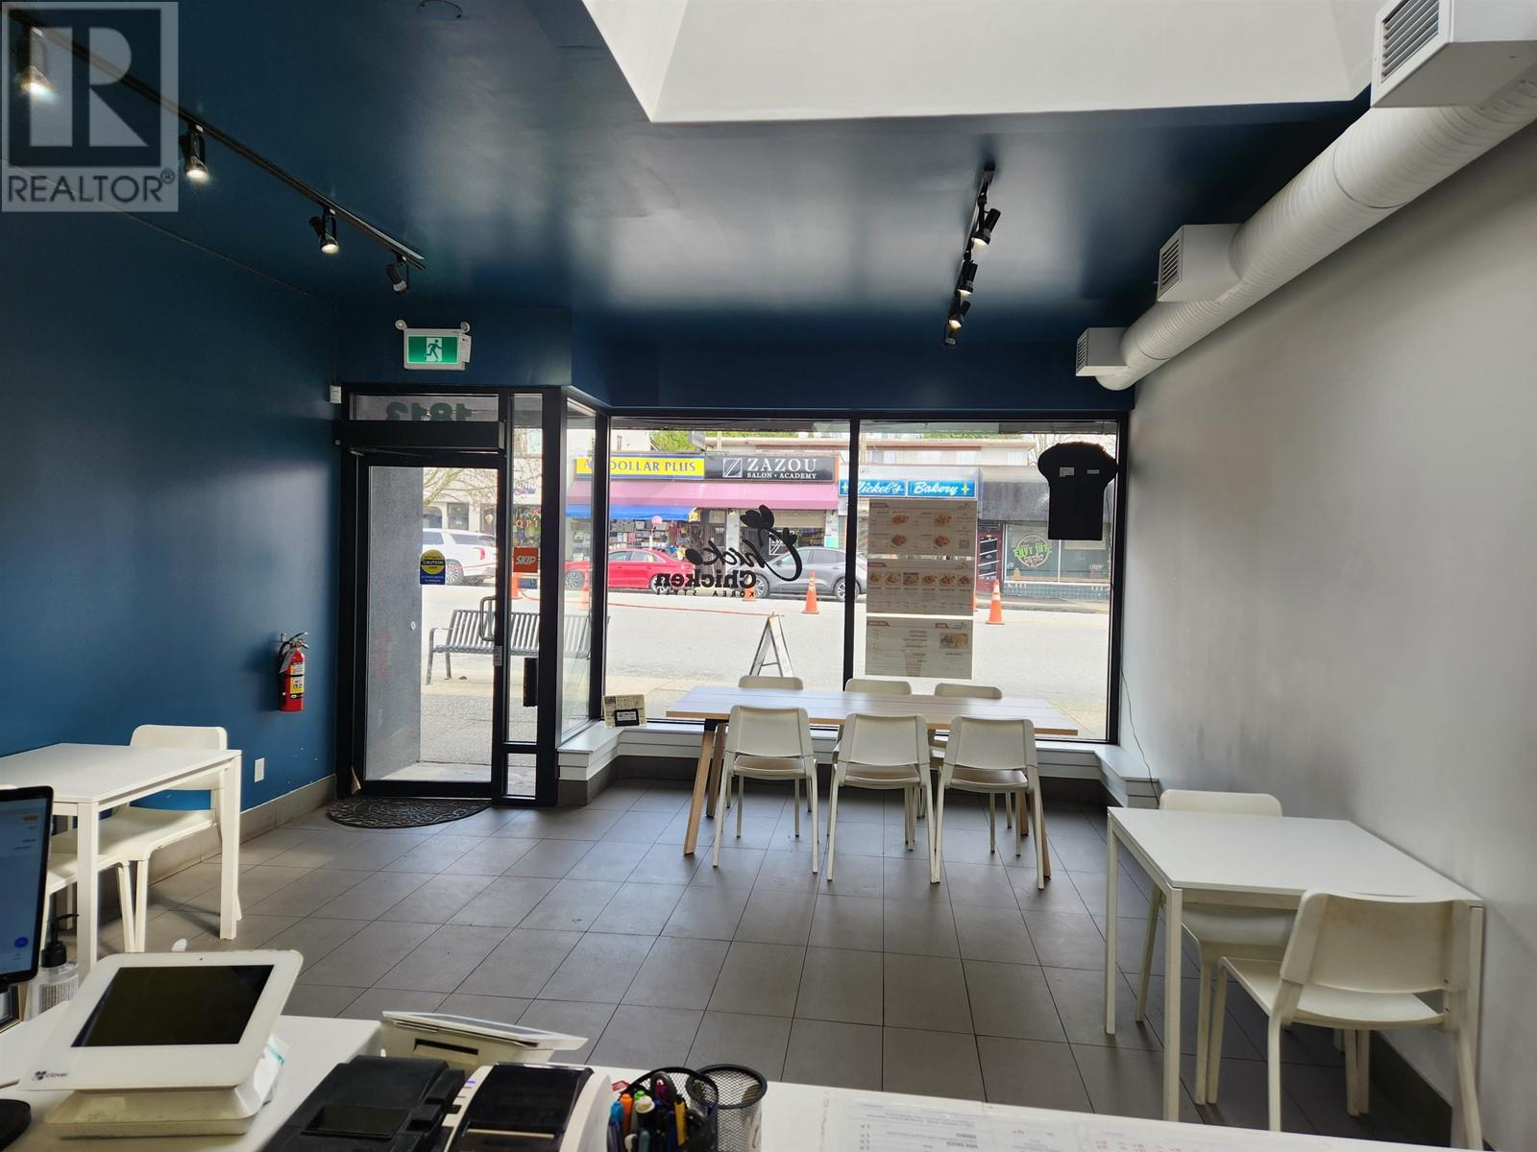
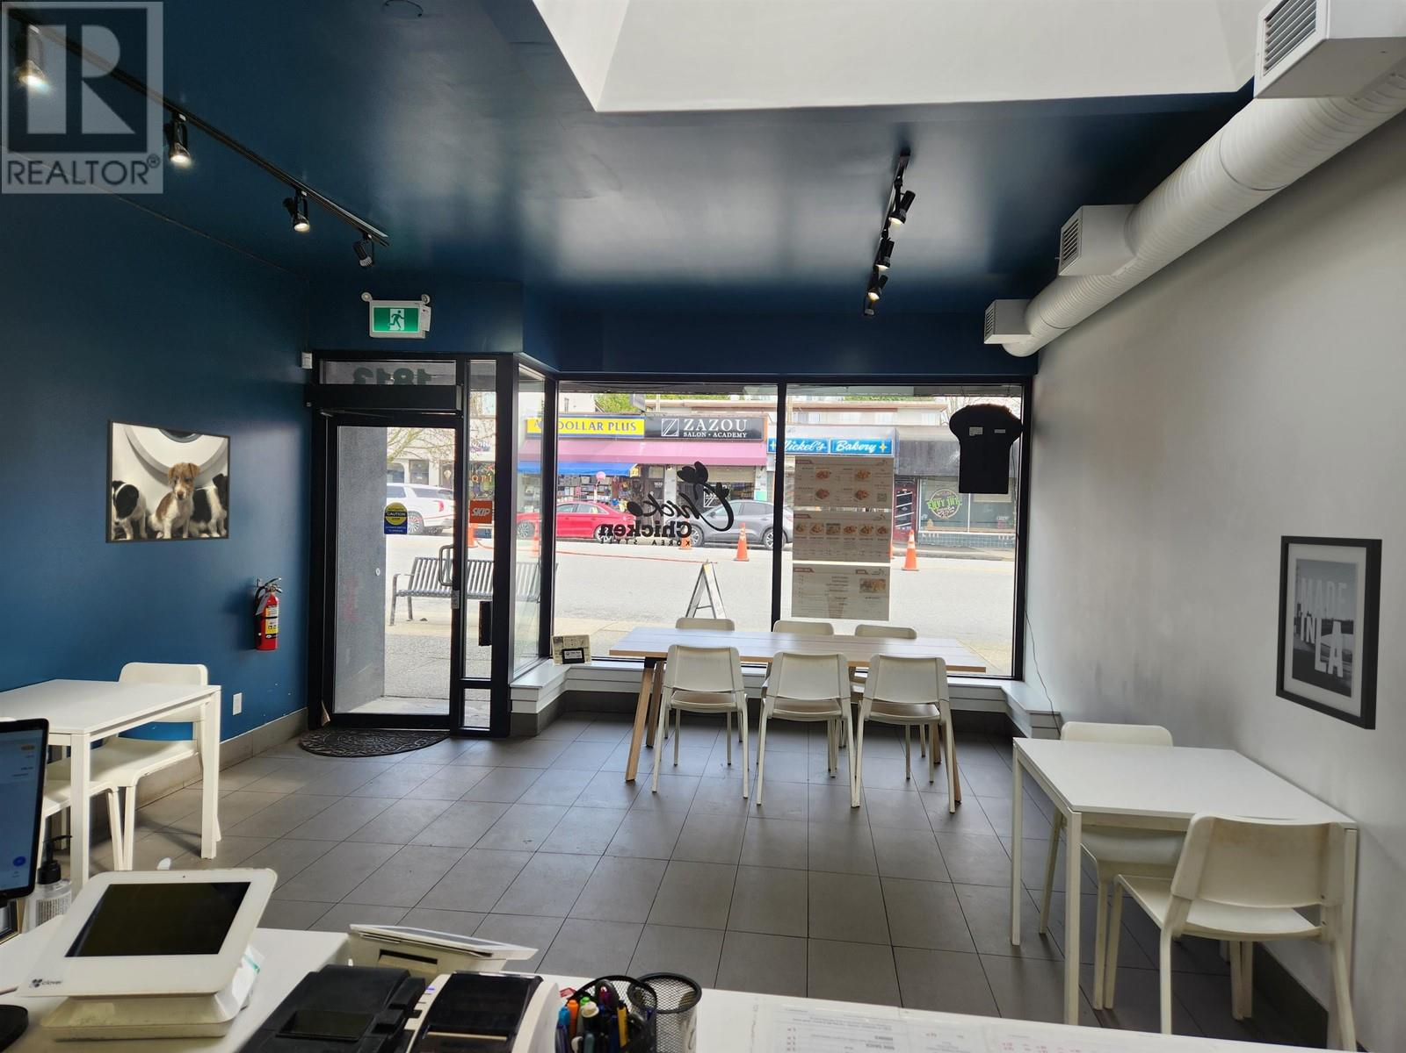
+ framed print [104,418,231,544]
+ wall art [1275,534,1383,731]
